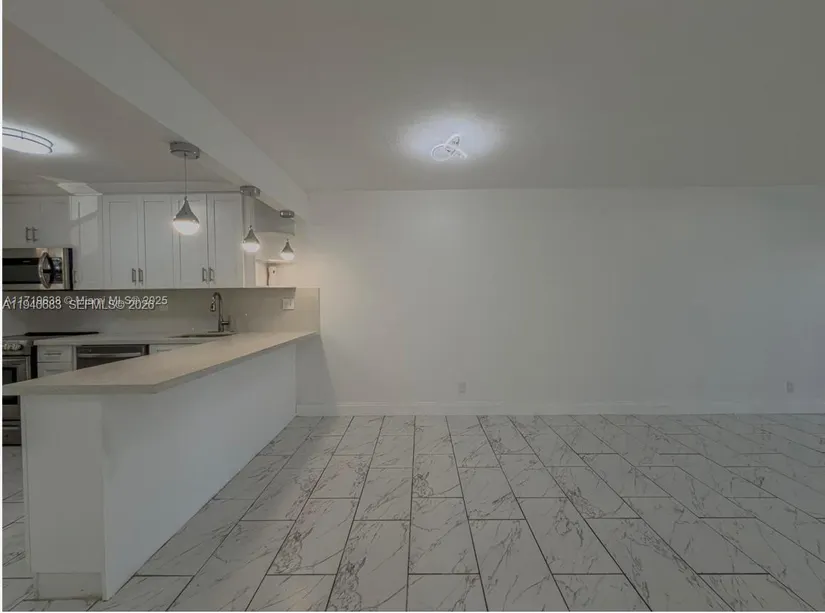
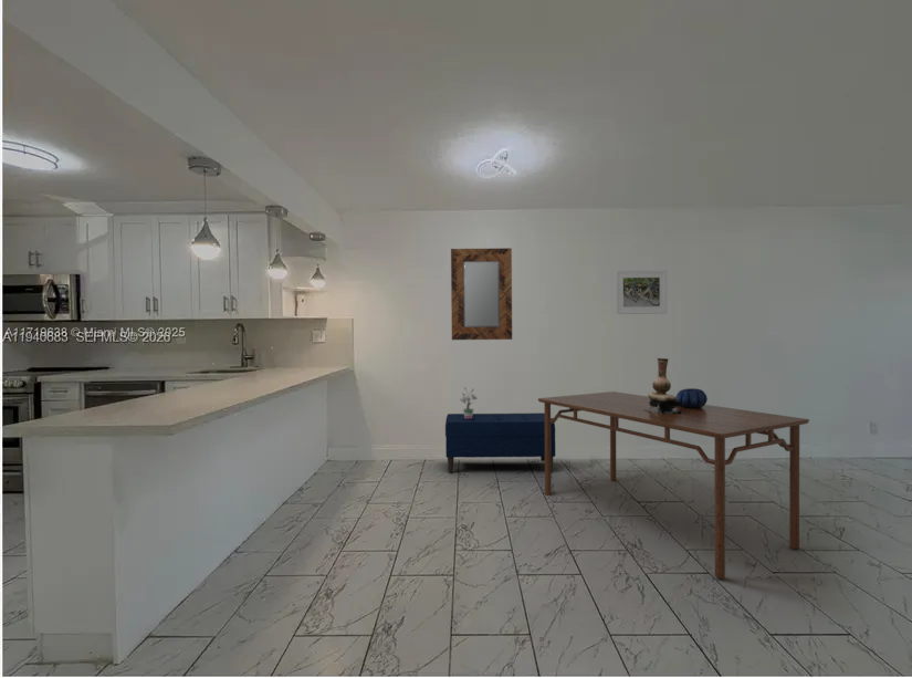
+ potted plant [459,386,479,418]
+ dining table [537,390,810,580]
+ decorative bowl [675,387,709,408]
+ home mirror [450,247,513,341]
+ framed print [615,269,668,315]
+ vase [647,357,681,415]
+ bench [444,413,556,474]
